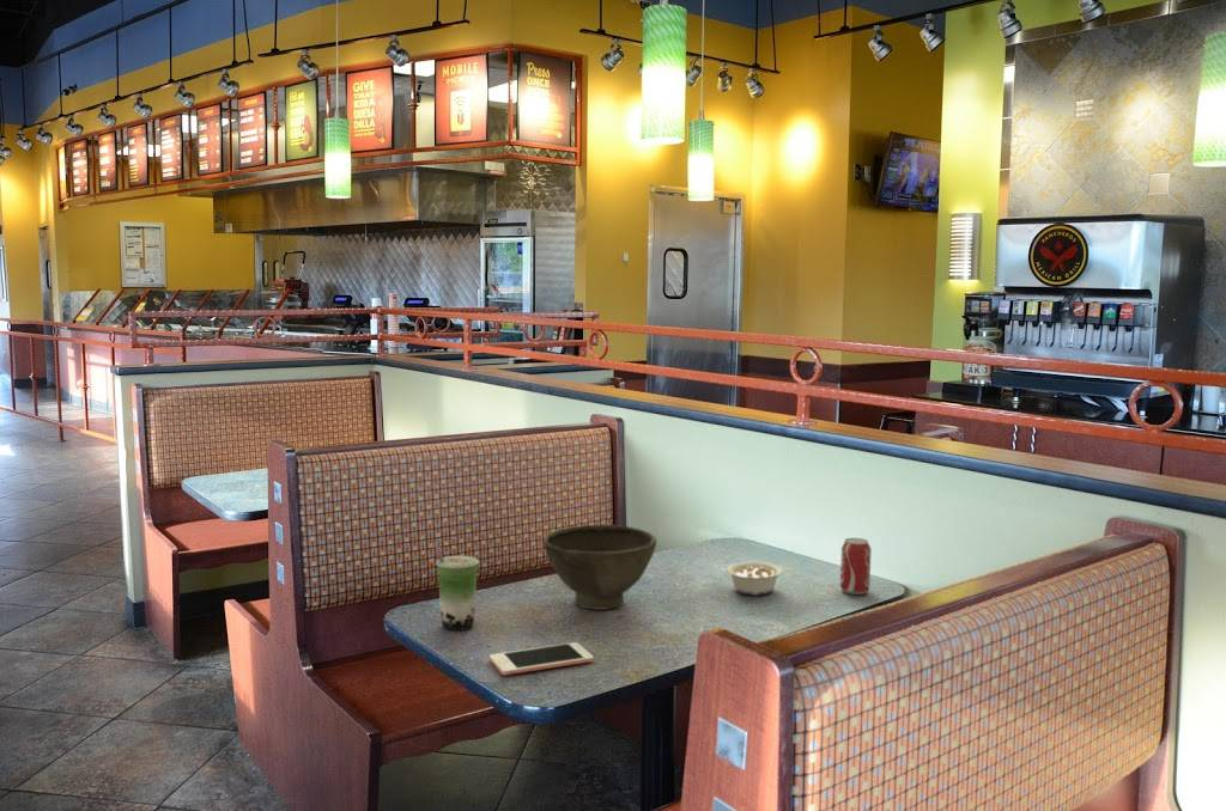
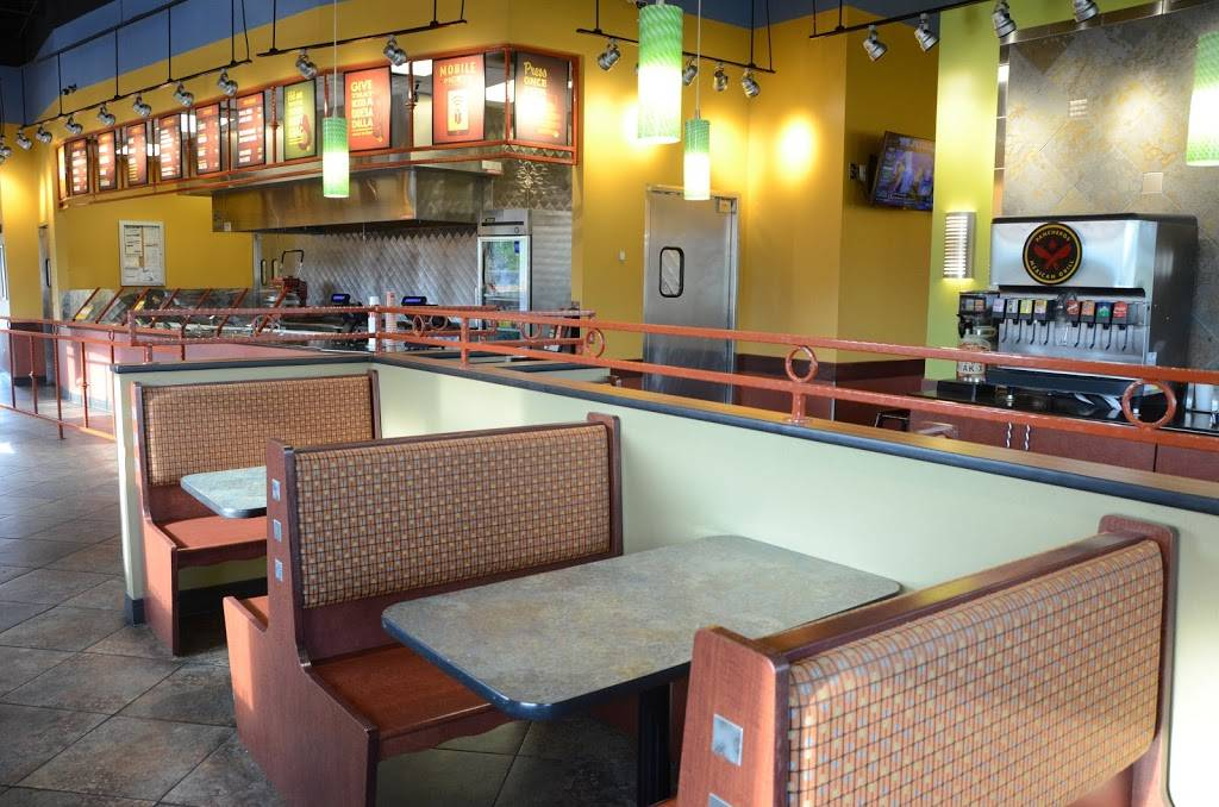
- legume [715,561,784,596]
- bowl [542,524,657,611]
- beverage cup [432,541,480,632]
- cell phone [488,641,595,676]
- beverage can [839,537,873,596]
